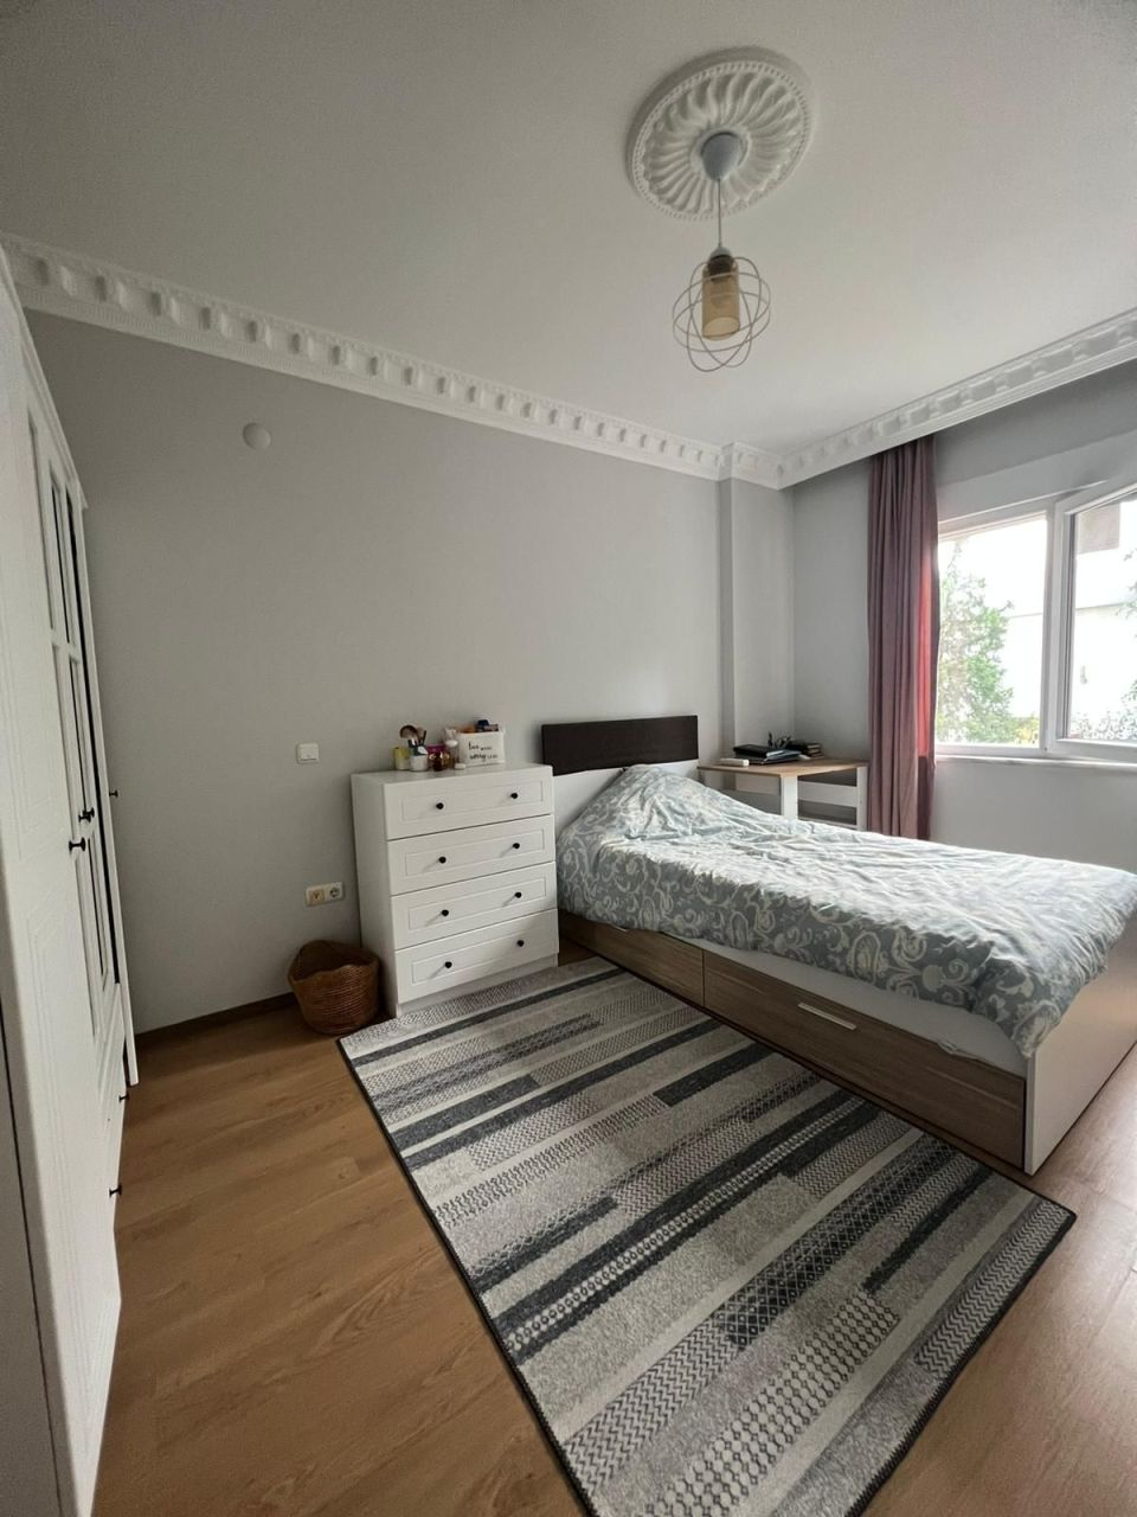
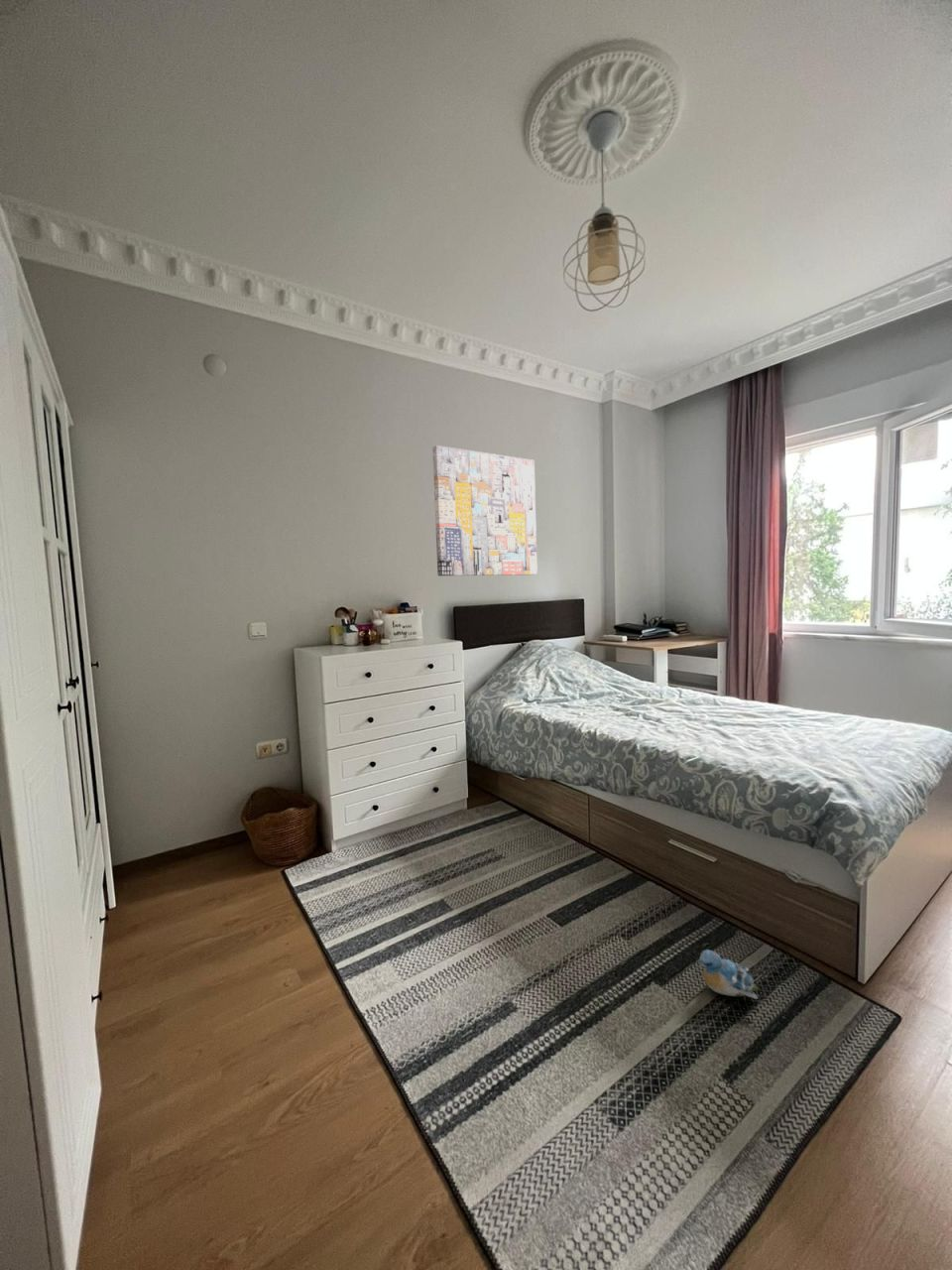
+ plush toy [696,949,762,1000]
+ wall art [431,445,538,576]
